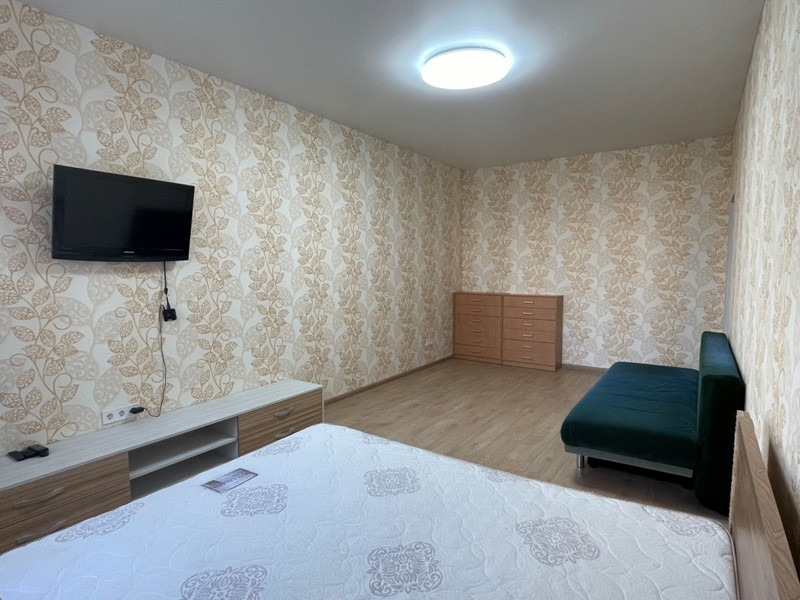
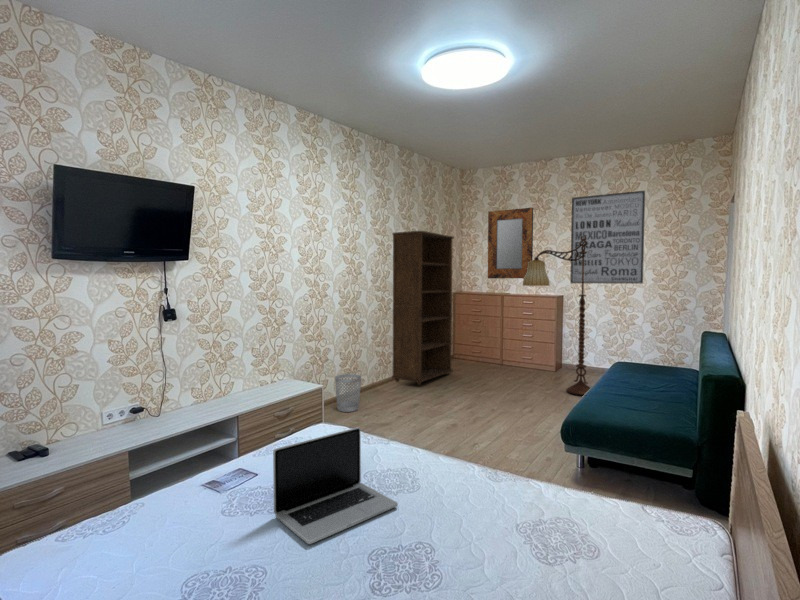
+ wastebasket [334,373,362,413]
+ floor lamp [522,236,591,396]
+ laptop [272,426,399,545]
+ wall art [569,190,646,284]
+ home mirror [487,207,534,279]
+ bookcase [391,230,455,386]
